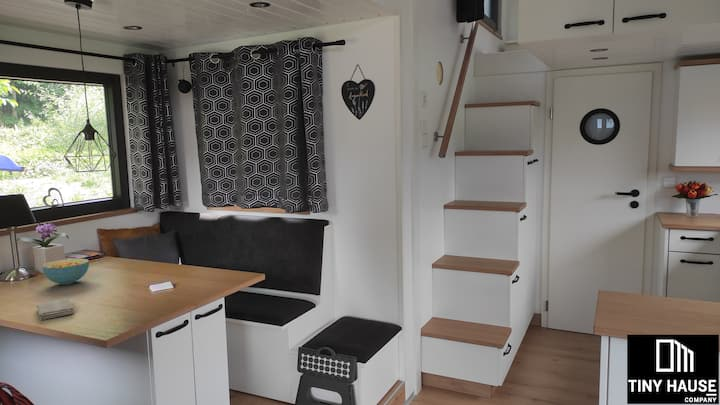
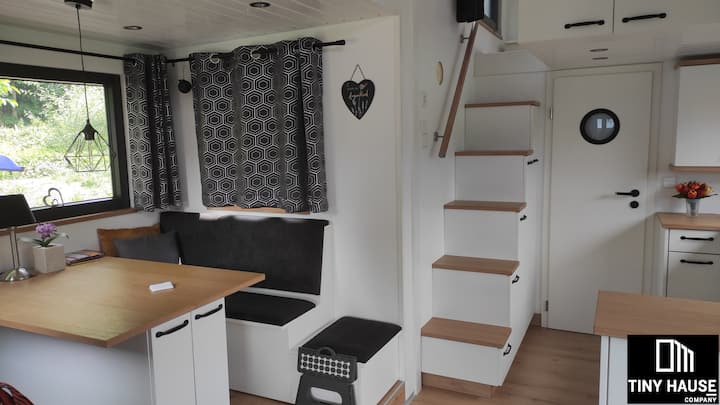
- cereal bowl [41,258,90,286]
- washcloth [36,298,74,321]
